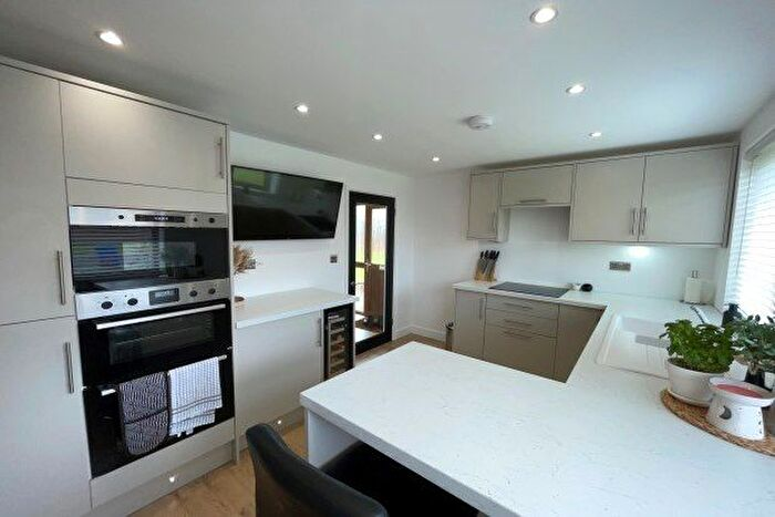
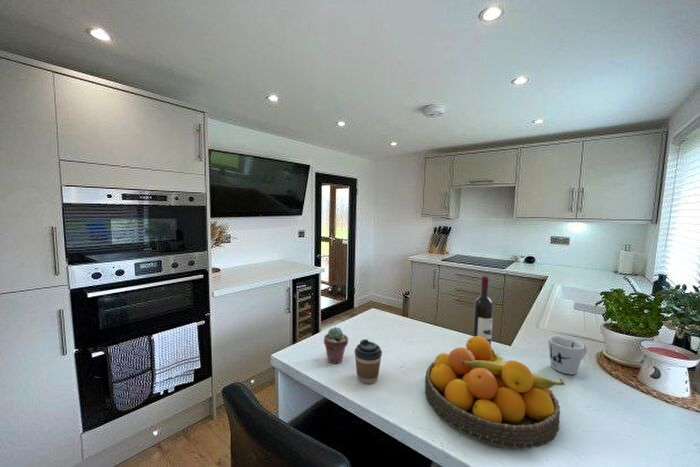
+ fruit bowl [424,336,565,450]
+ coffee cup [354,338,383,385]
+ mug [547,335,588,375]
+ wine bottle [472,275,494,346]
+ potted succulent [323,326,349,364]
